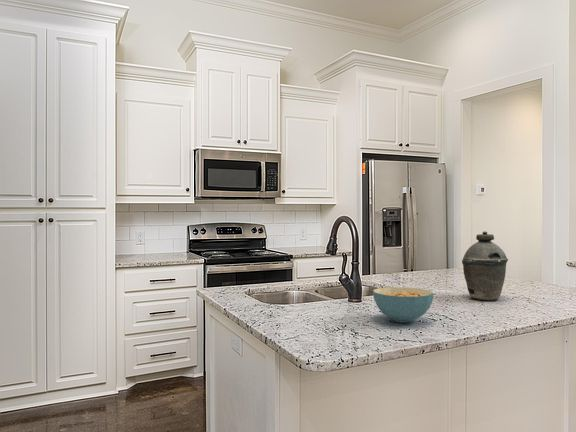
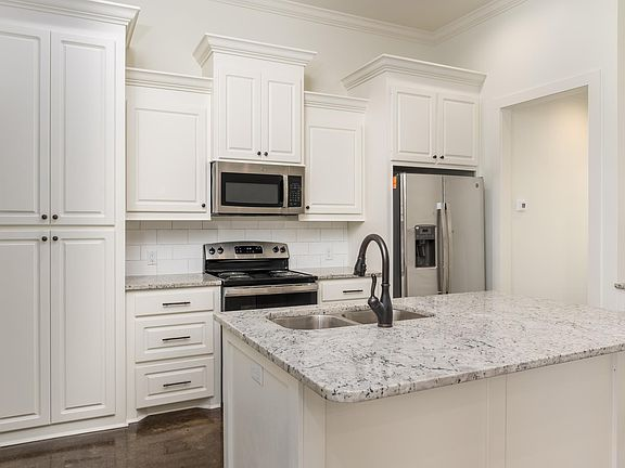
- cereal bowl [372,286,435,323]
- kettle [461,230,509,301]
